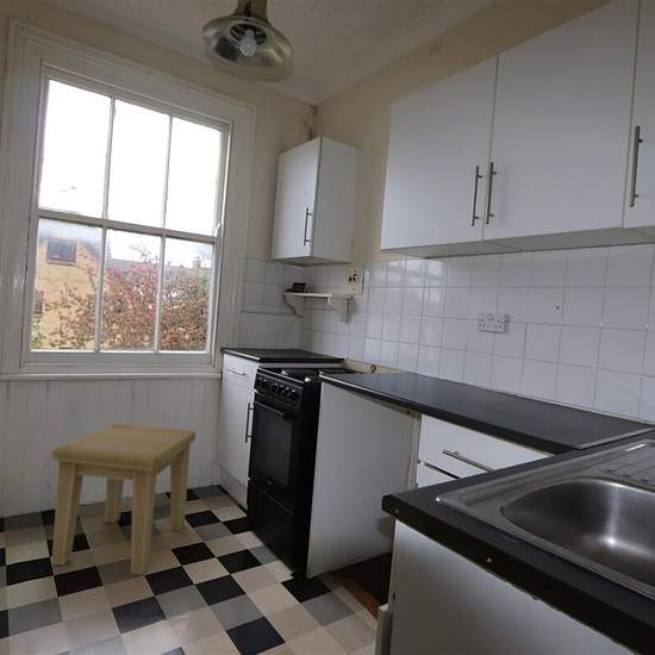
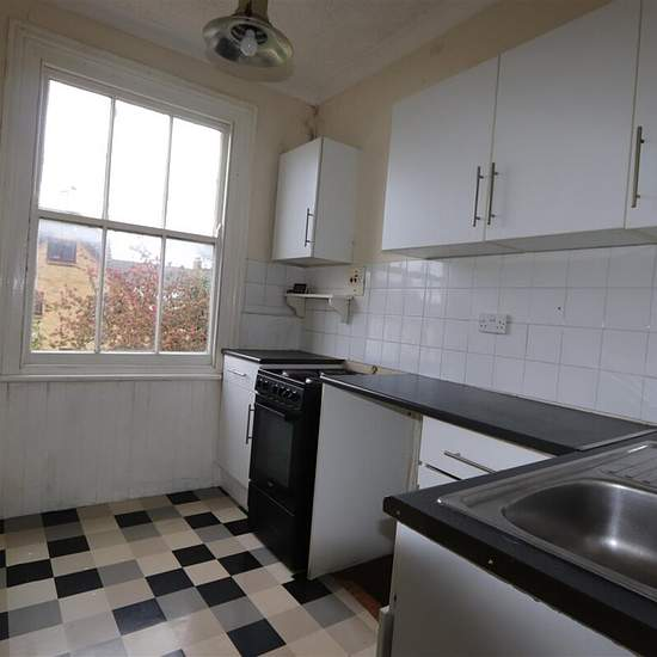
- side table [51,422,196,576]
